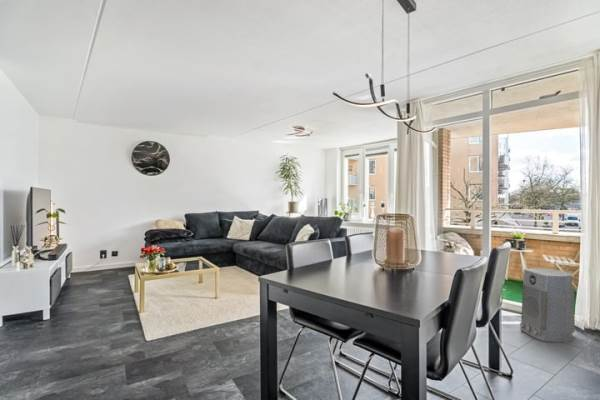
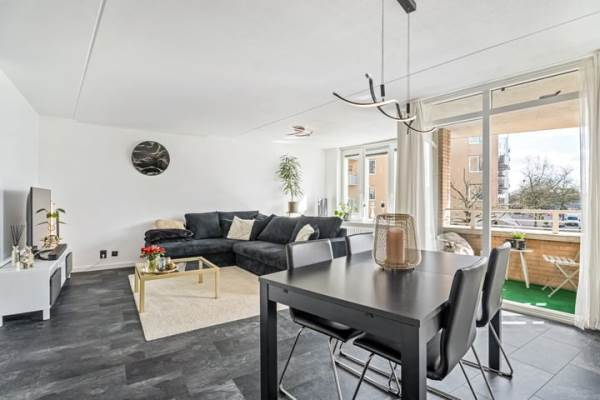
- air purifier [519,267,576,343]
